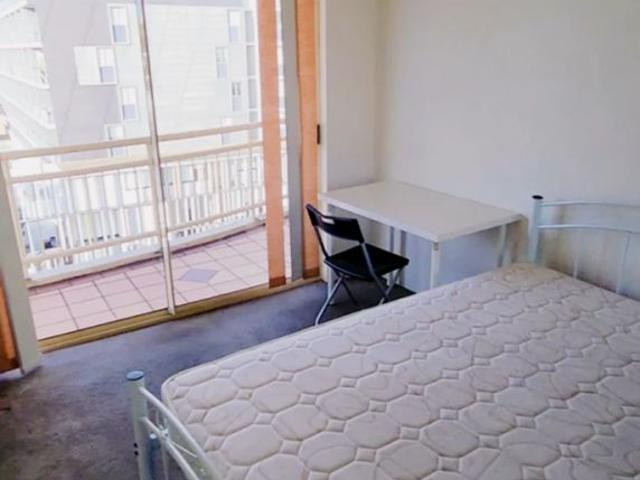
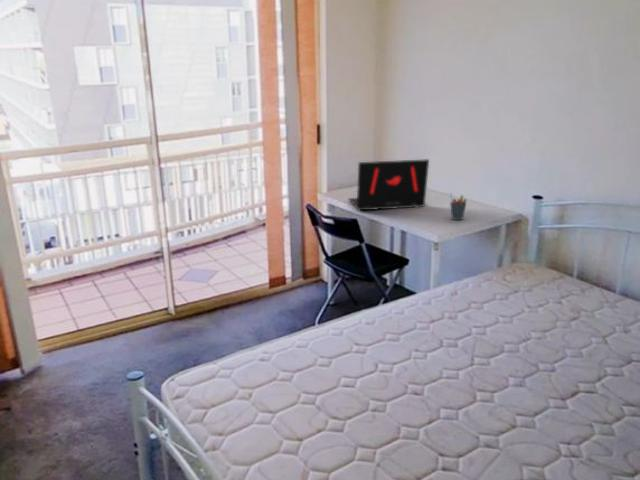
+ laptop [347,158,430,211]
+ pen holder [449,193,468,221]
